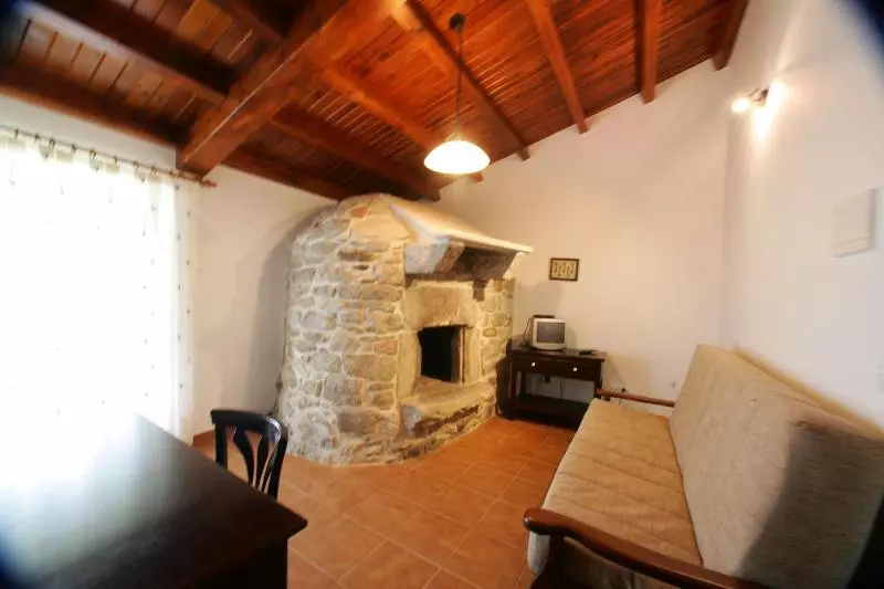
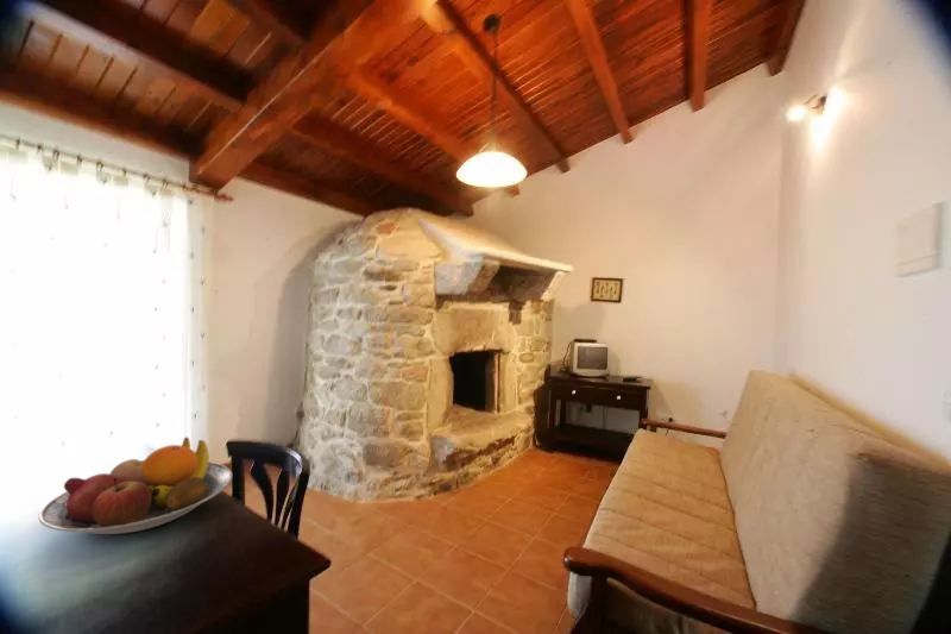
+ fruit bowl [38,437,233,535]
